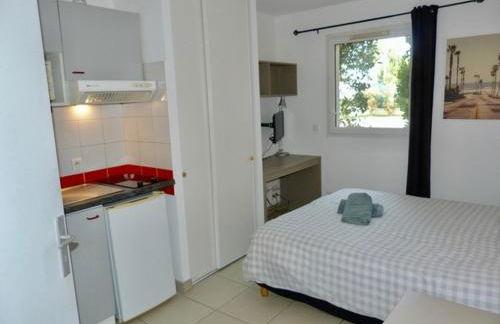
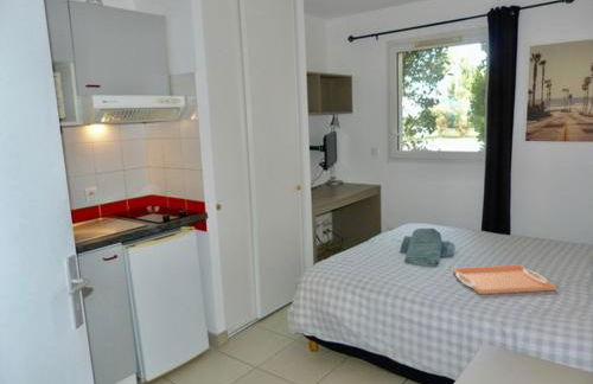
+ serving tray [452,264,557,295]
